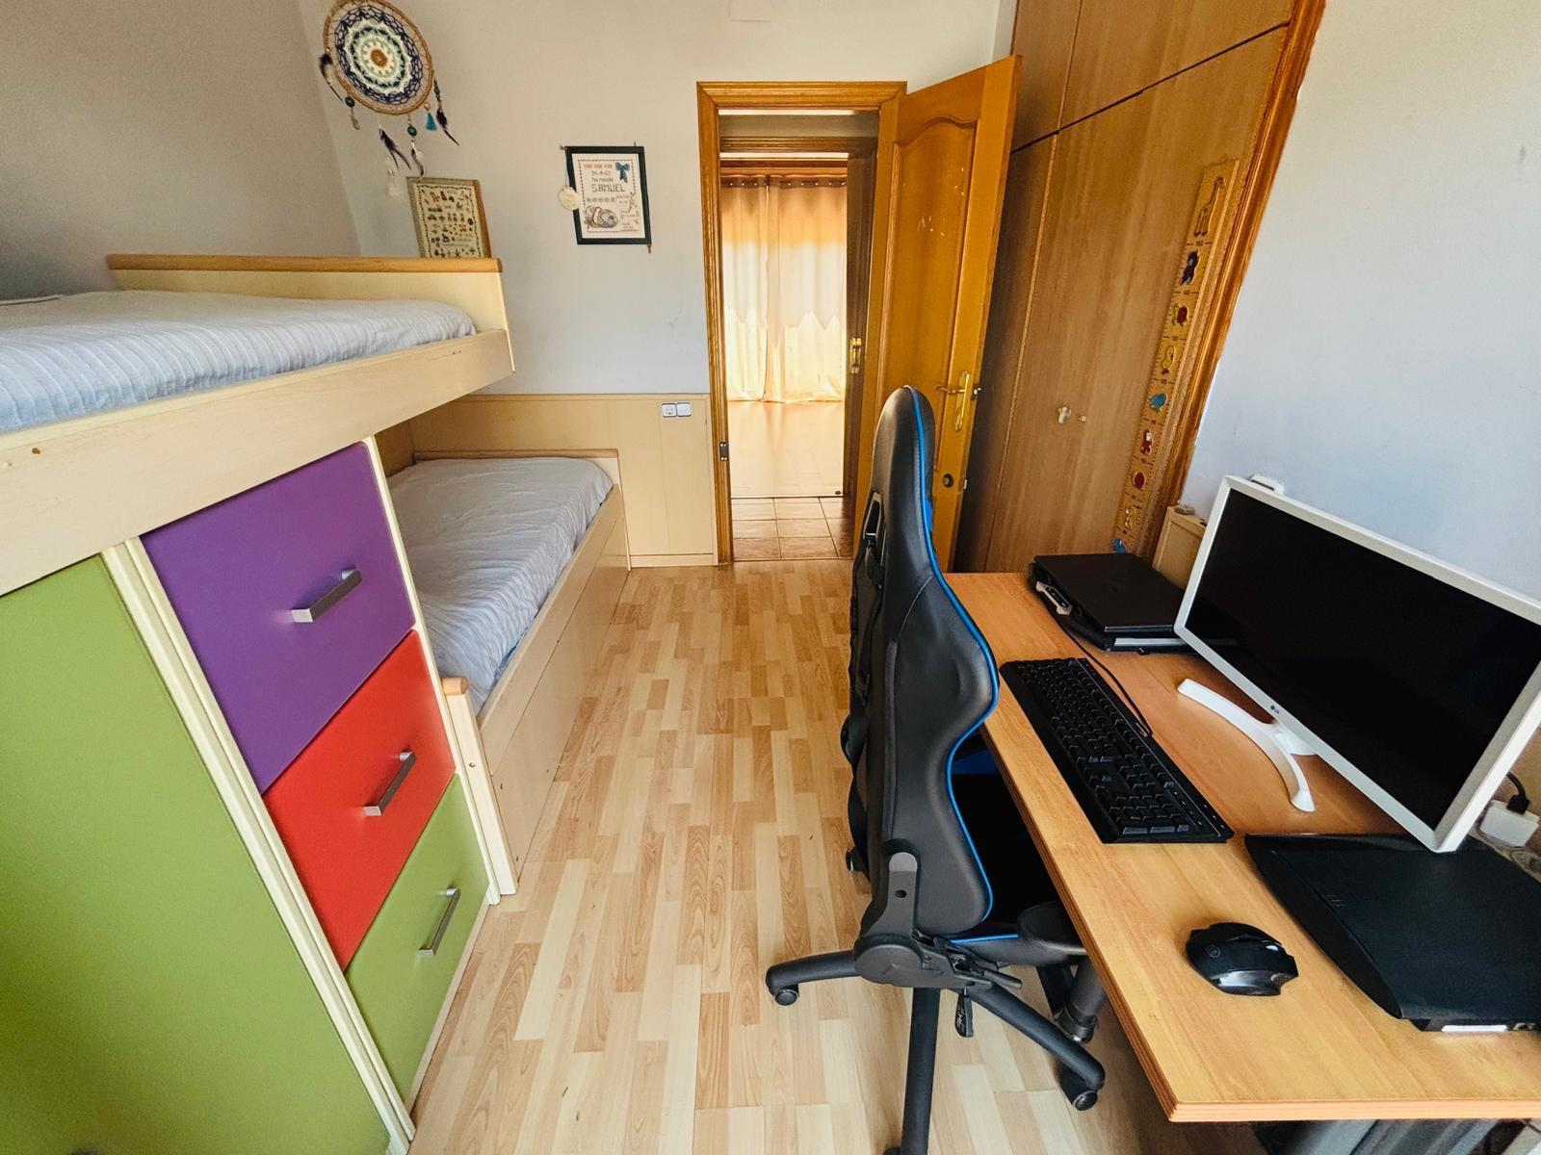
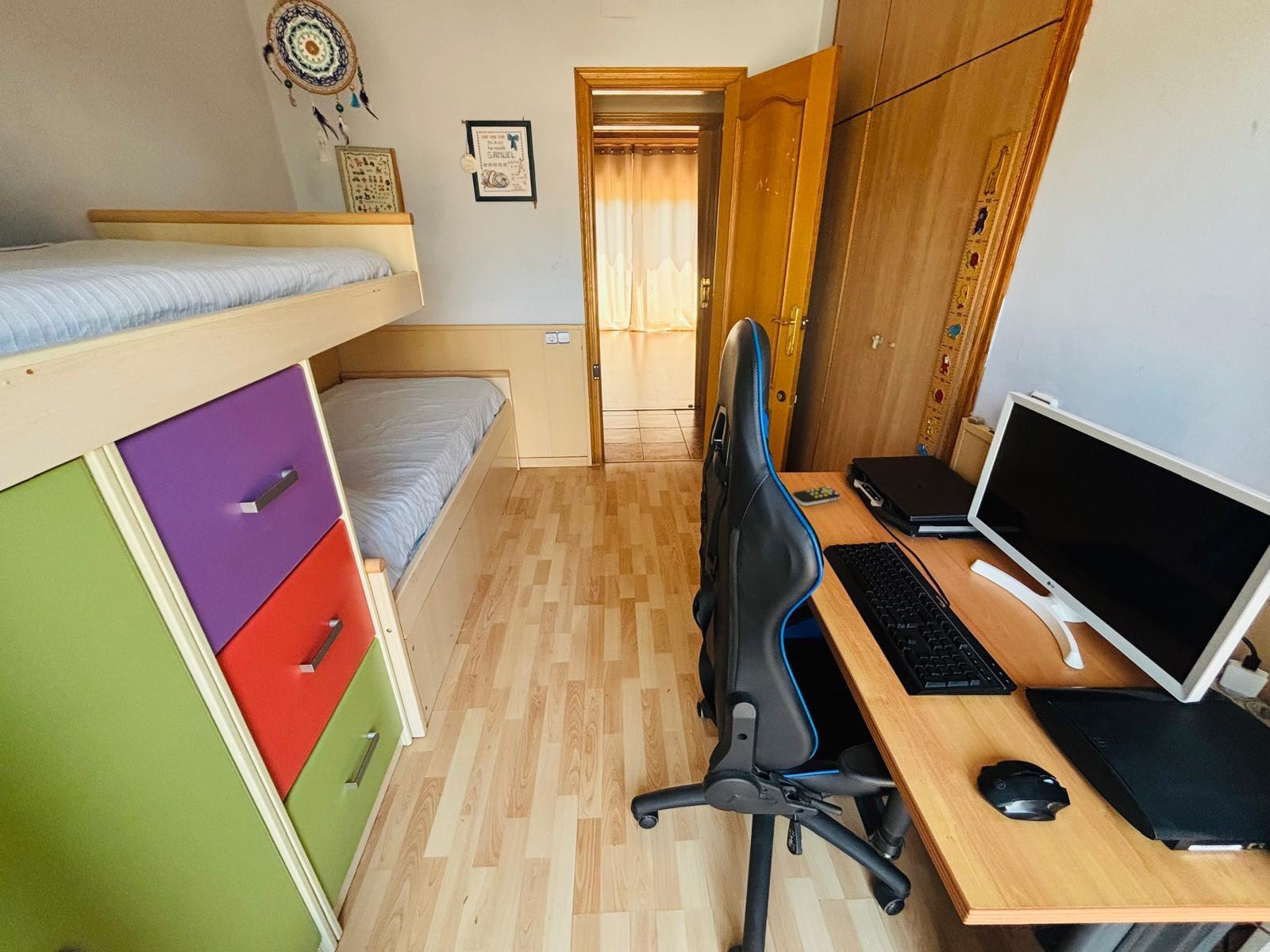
+ remote control [792,486,841,507]
